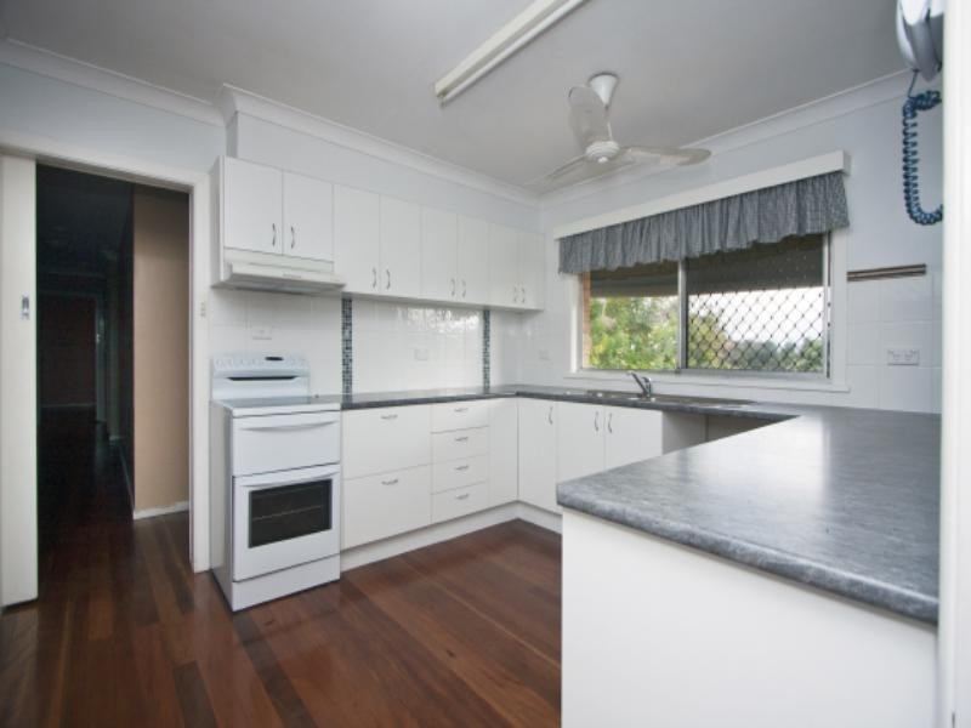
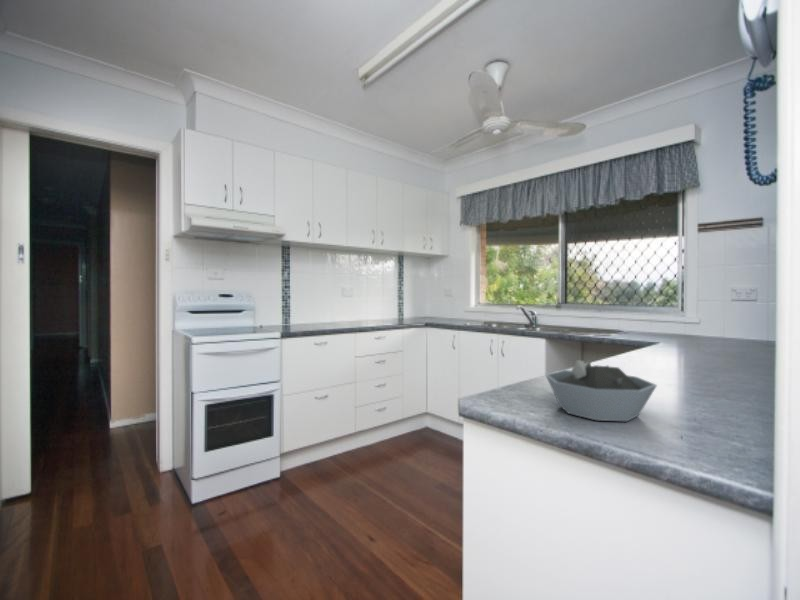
+ bowl [544,359,658,422]
